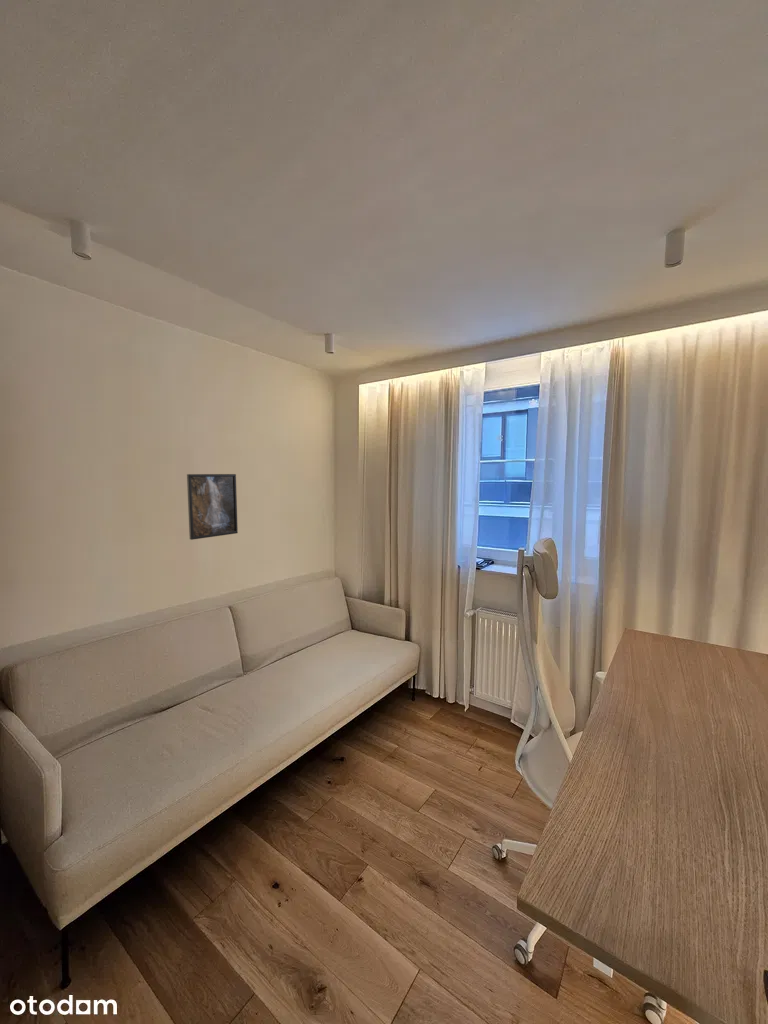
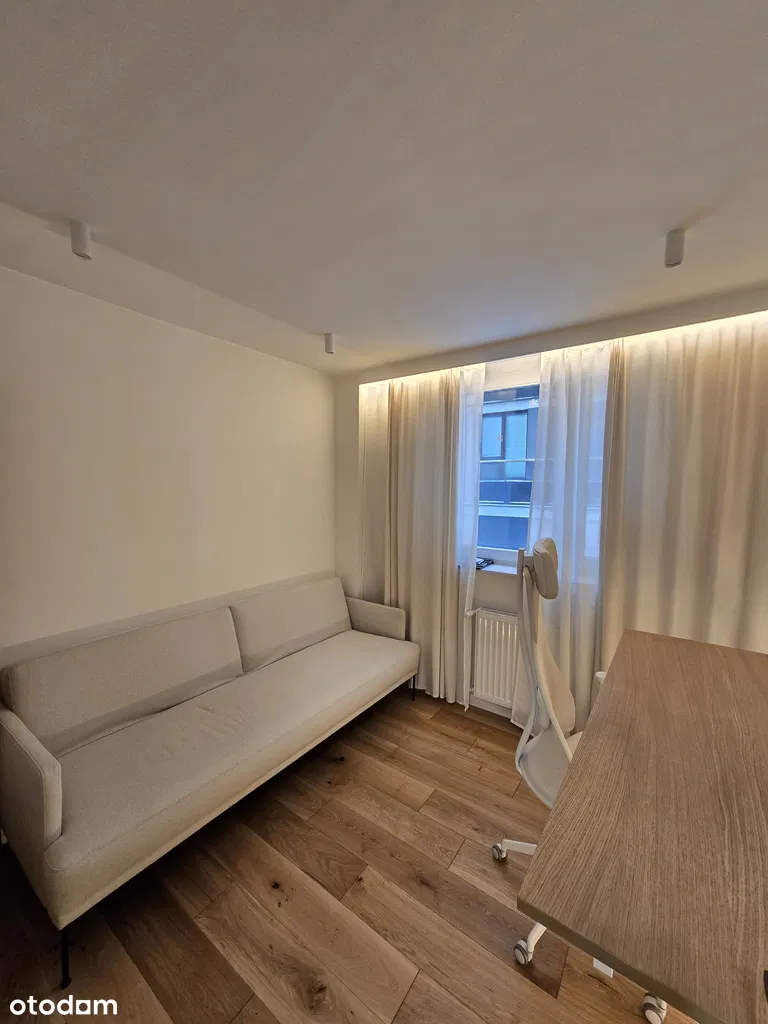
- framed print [186,473,239,541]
